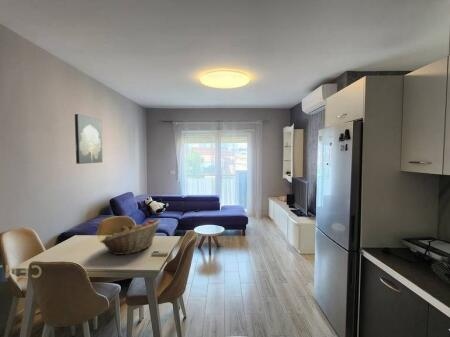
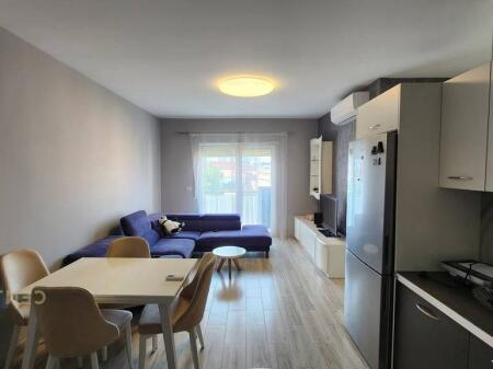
- wall art [74,113,103,165]
- fruit basket [100,218,162,256]
